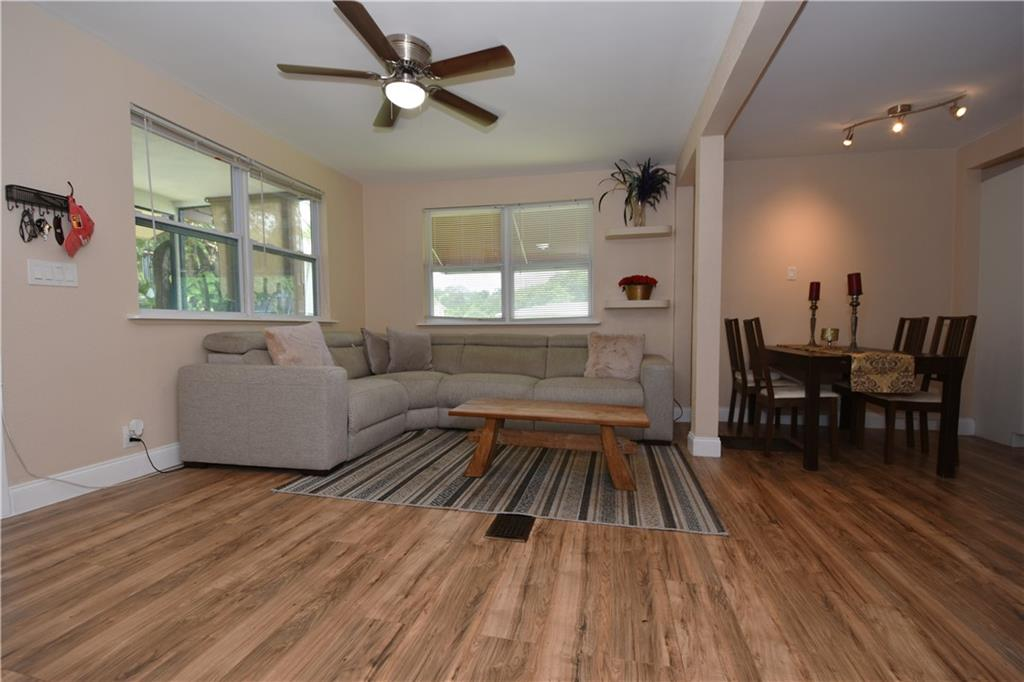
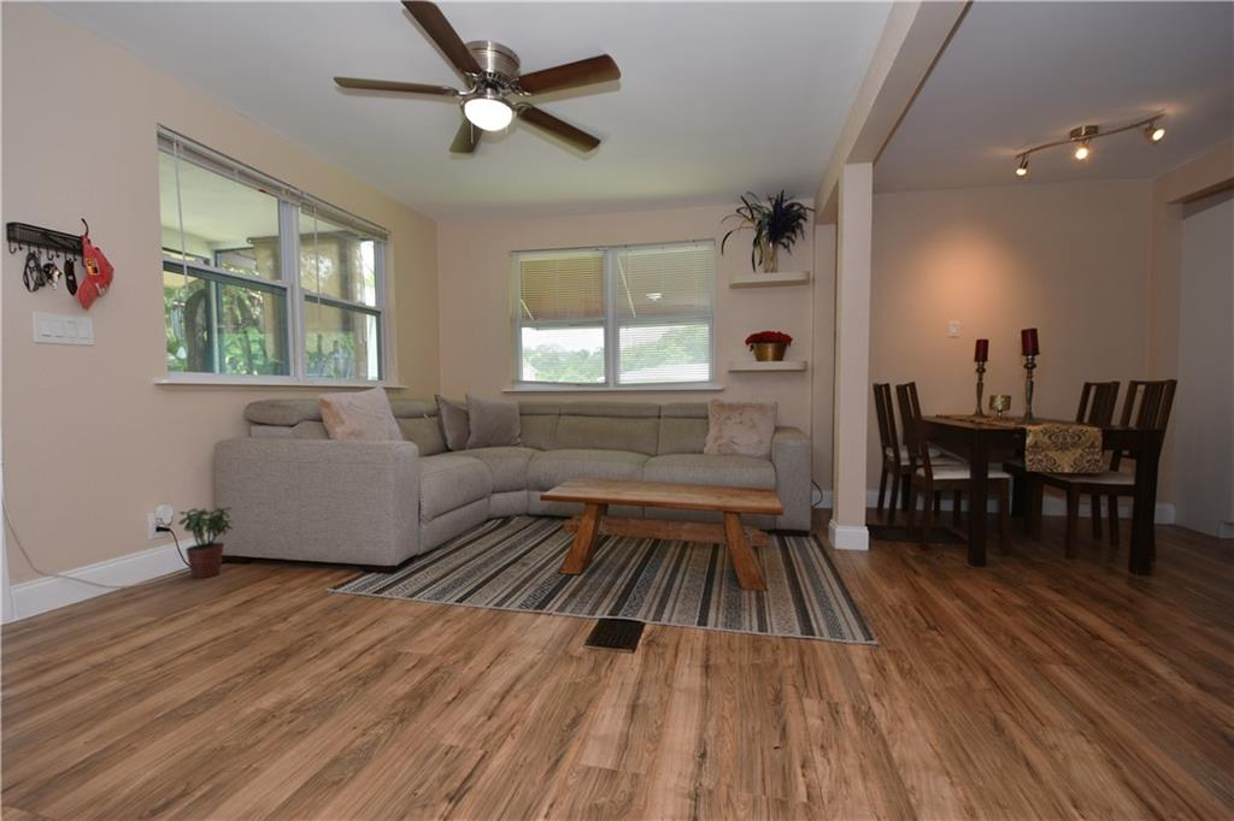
+ potted plant [177,506,235,579]
